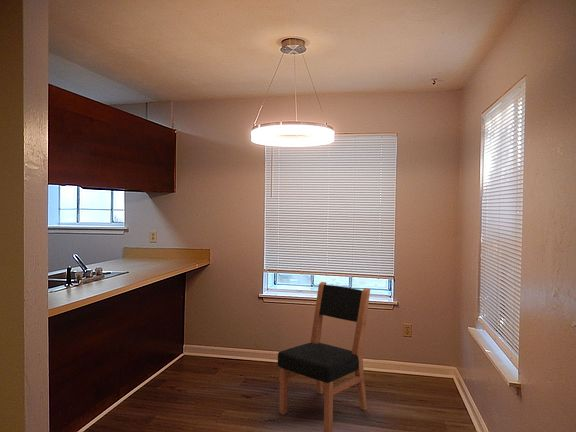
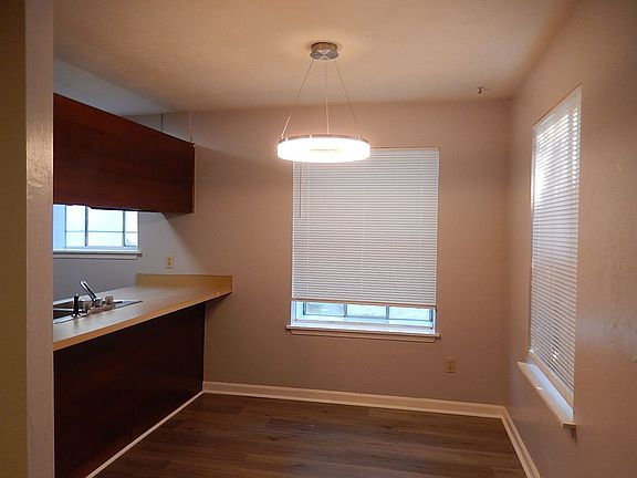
- dining chair [277,281,371,432]
